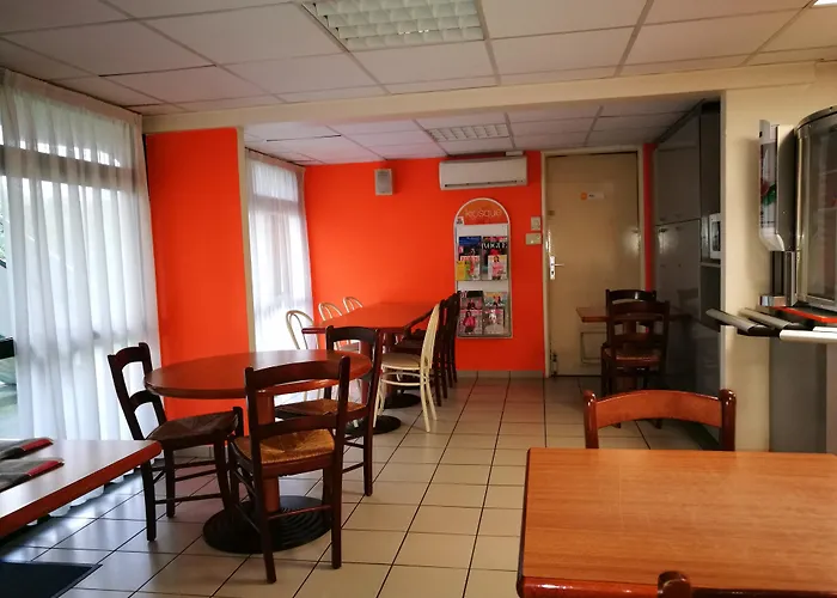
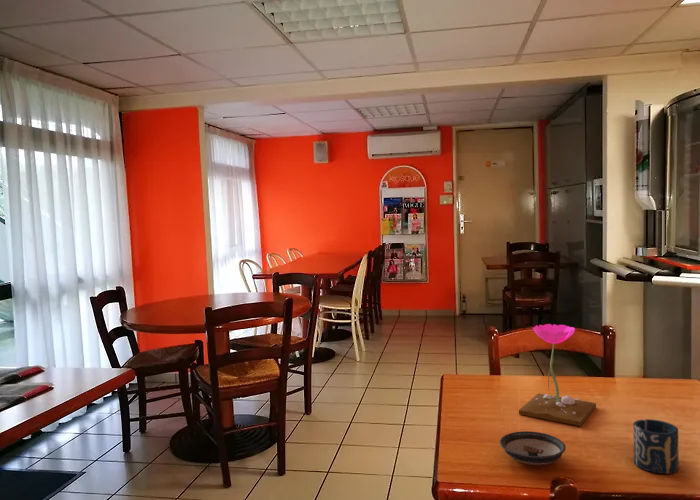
+ cup [632,418,679,475]
+ saucer [499,430,567,466]
+ flower [518,323,597,427]
